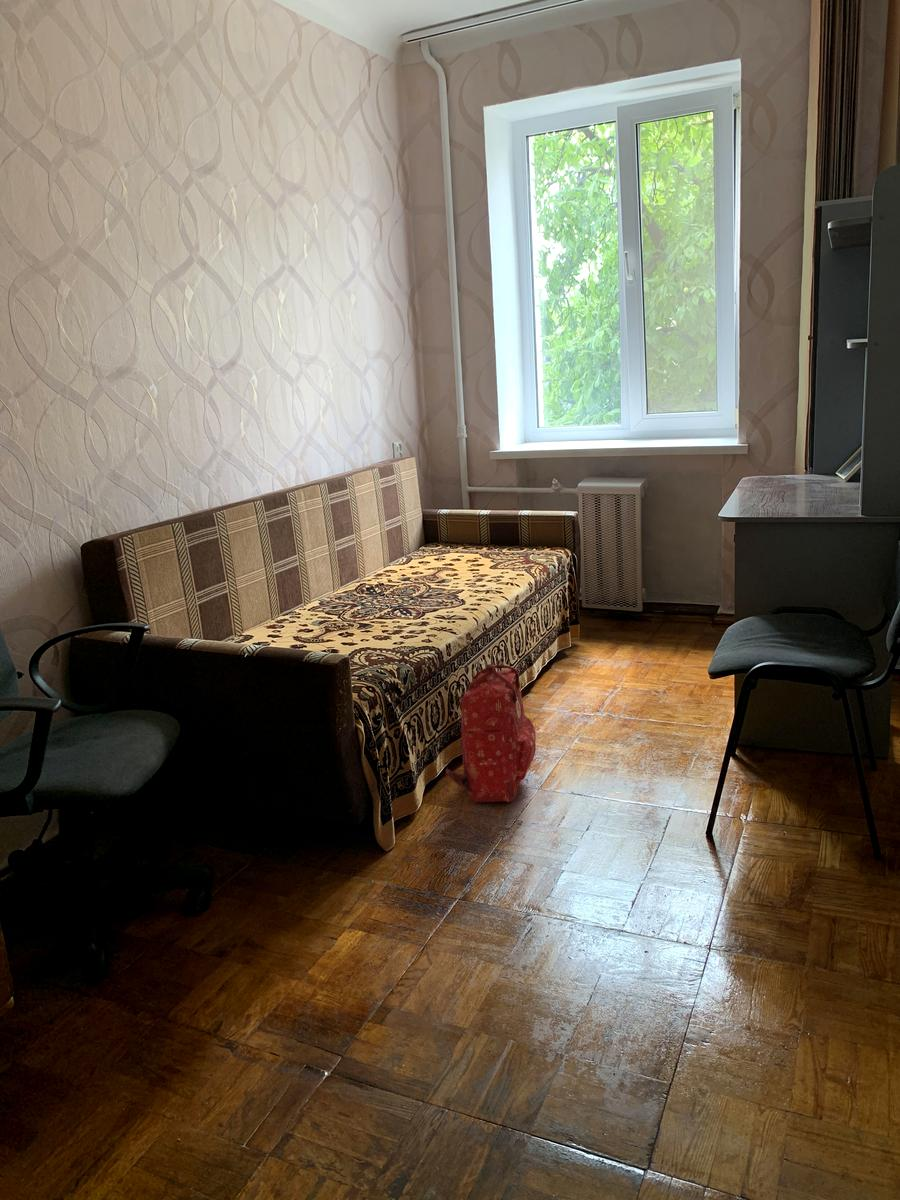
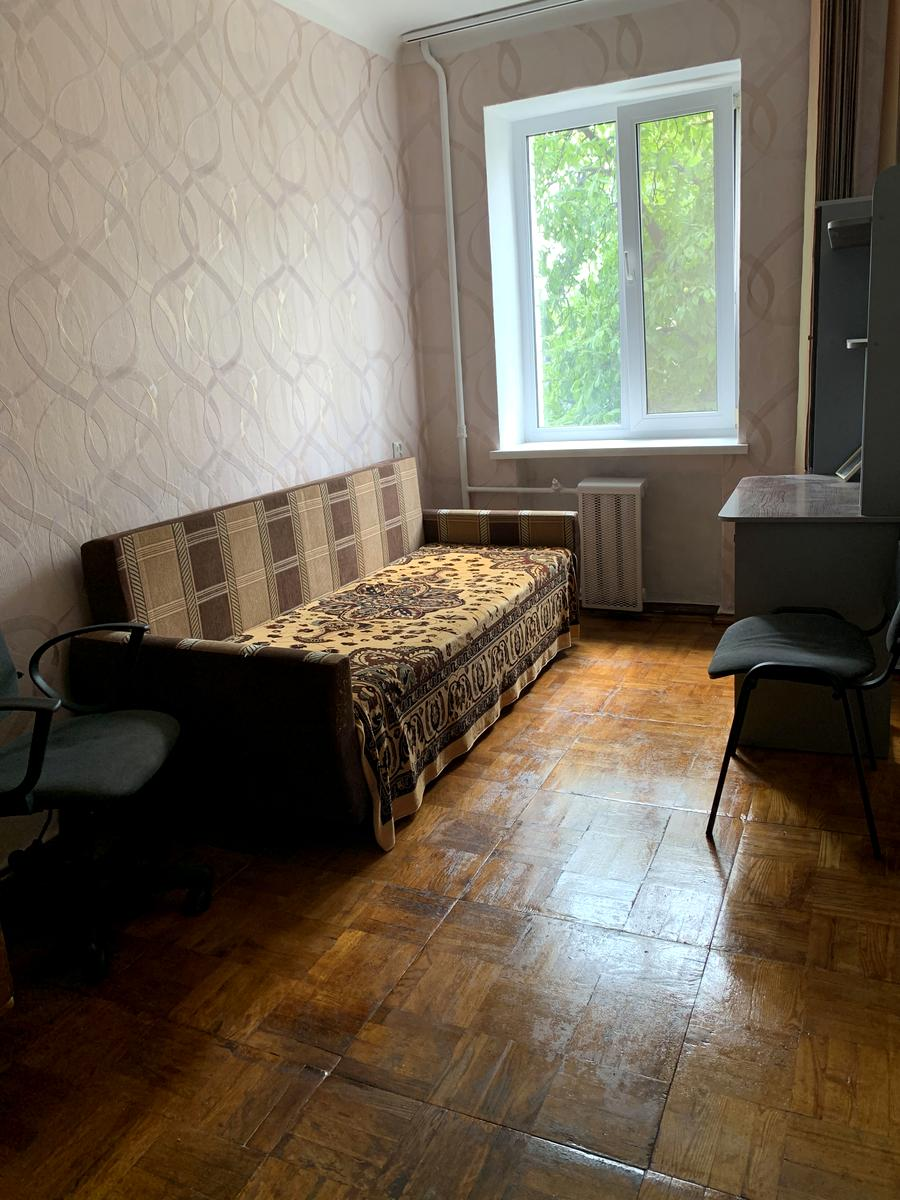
- backpack [445,663,537,803]
